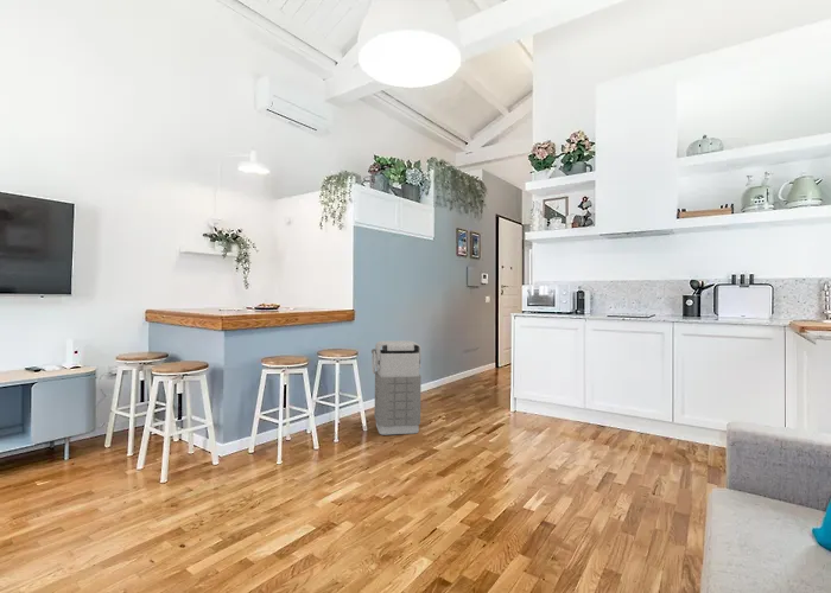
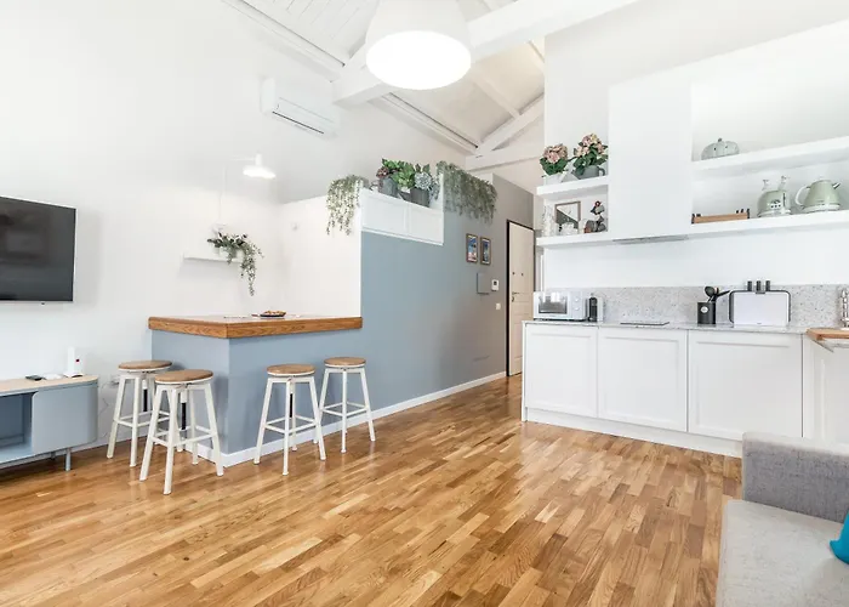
- grenade [370,339,423,436]
